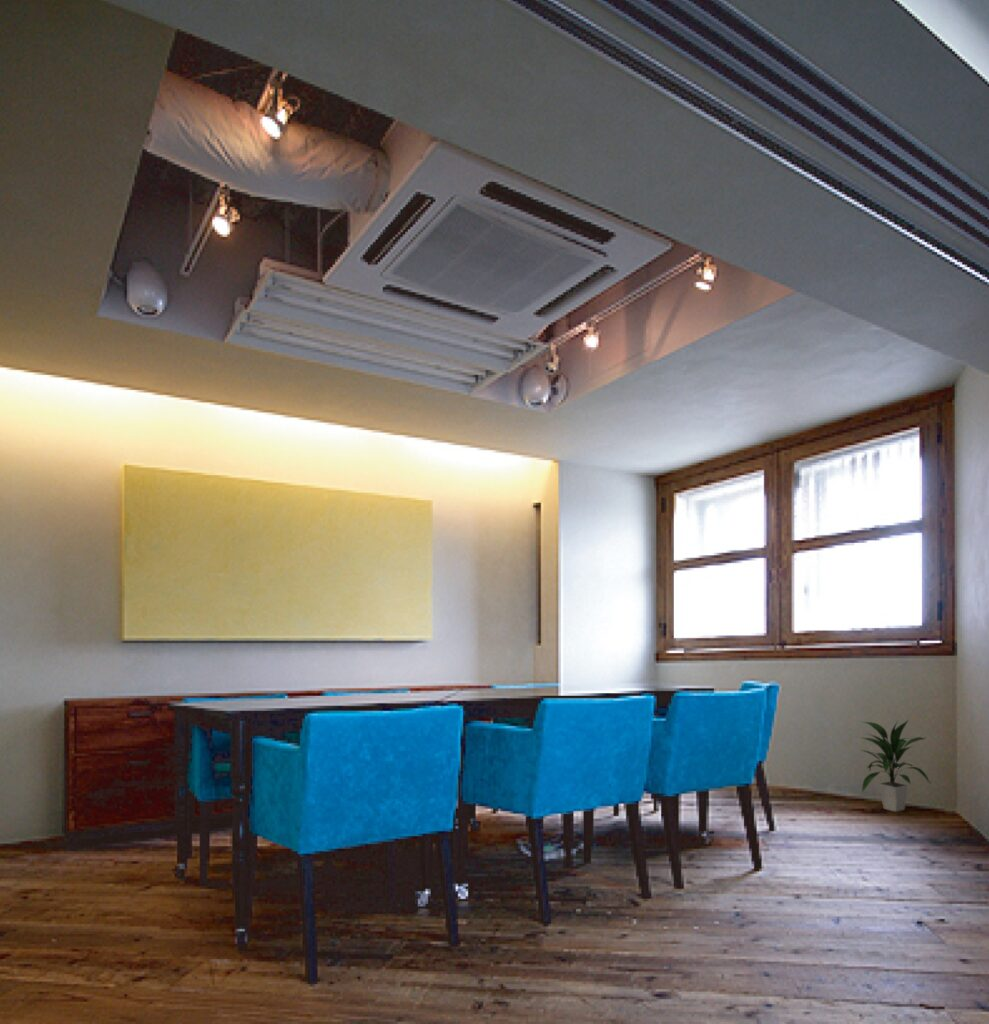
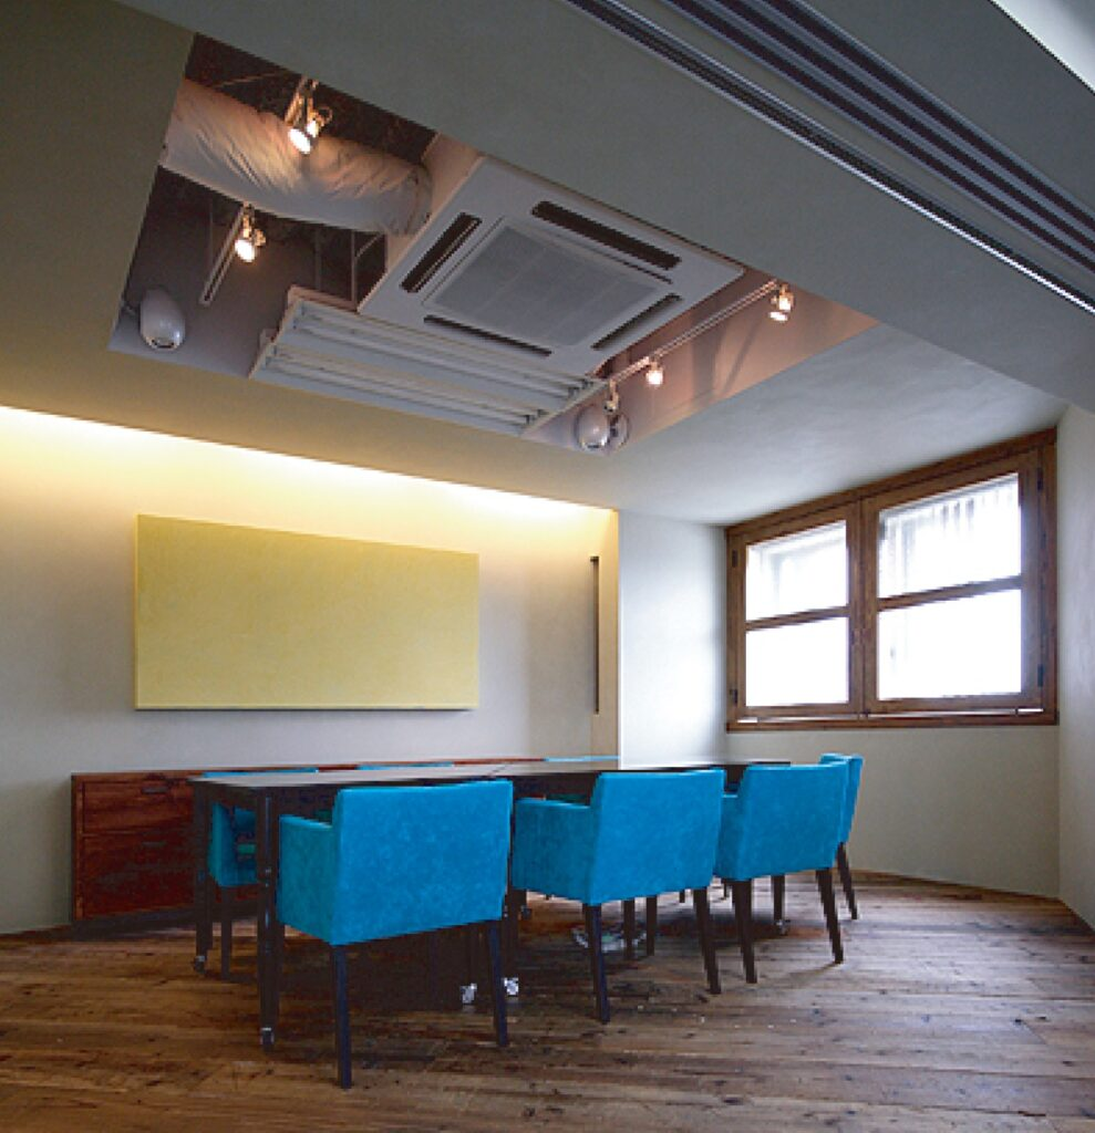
- indoor plant [858,718,931,813]
